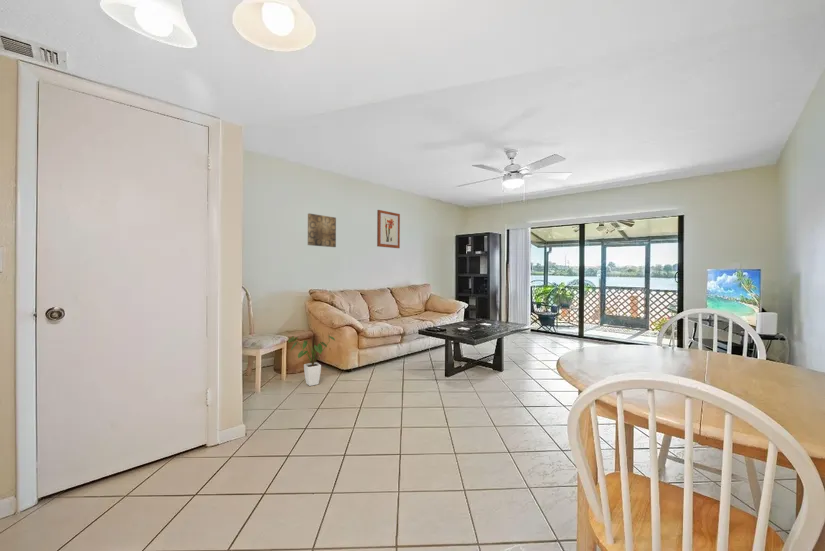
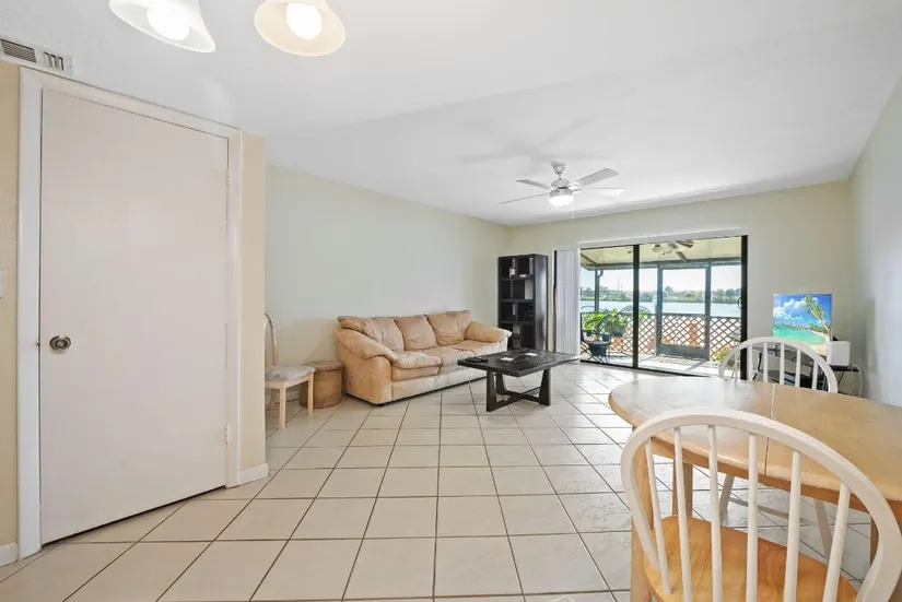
- wall art [376,209,401,249]
- house plant [287,335,336,387]
- wall art [307,212,337,248]
